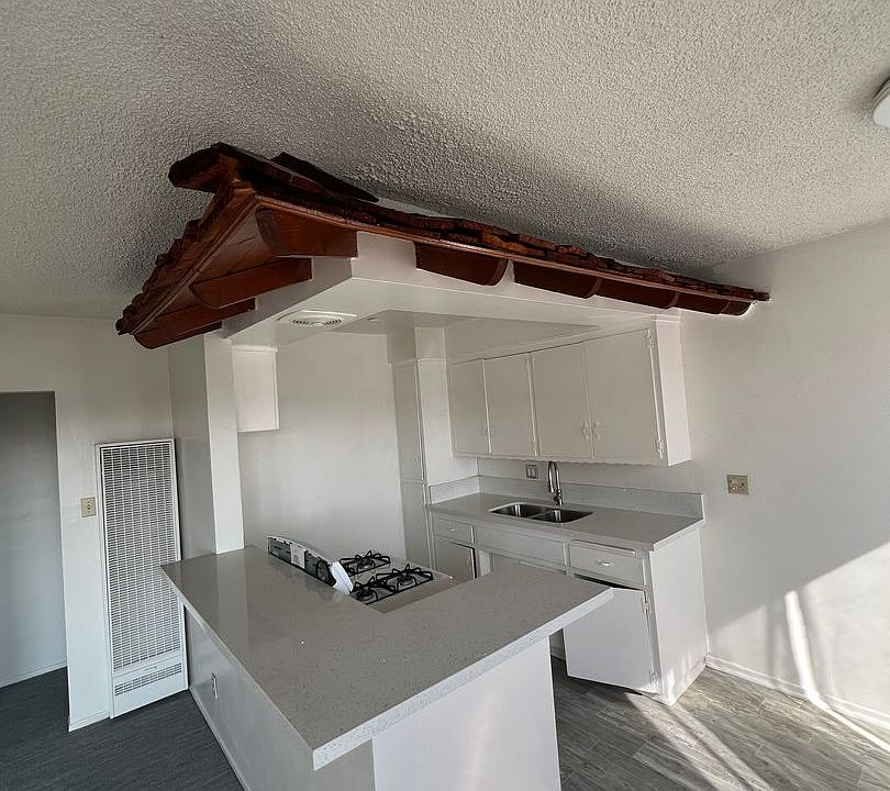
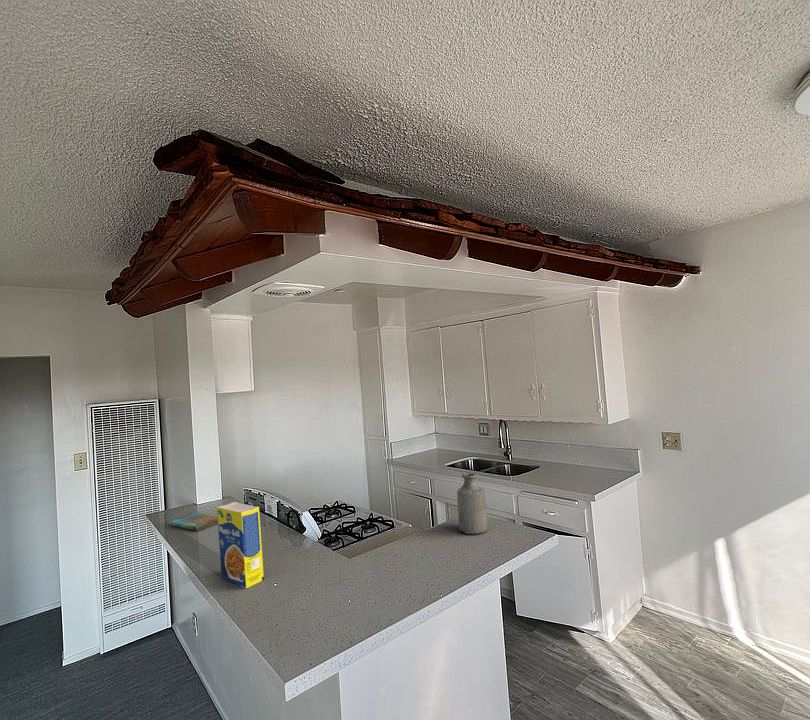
+ legume [216,501,265,589]
+ dish towel [168,511,218,531]
+ bottle [456,472,488,535]
